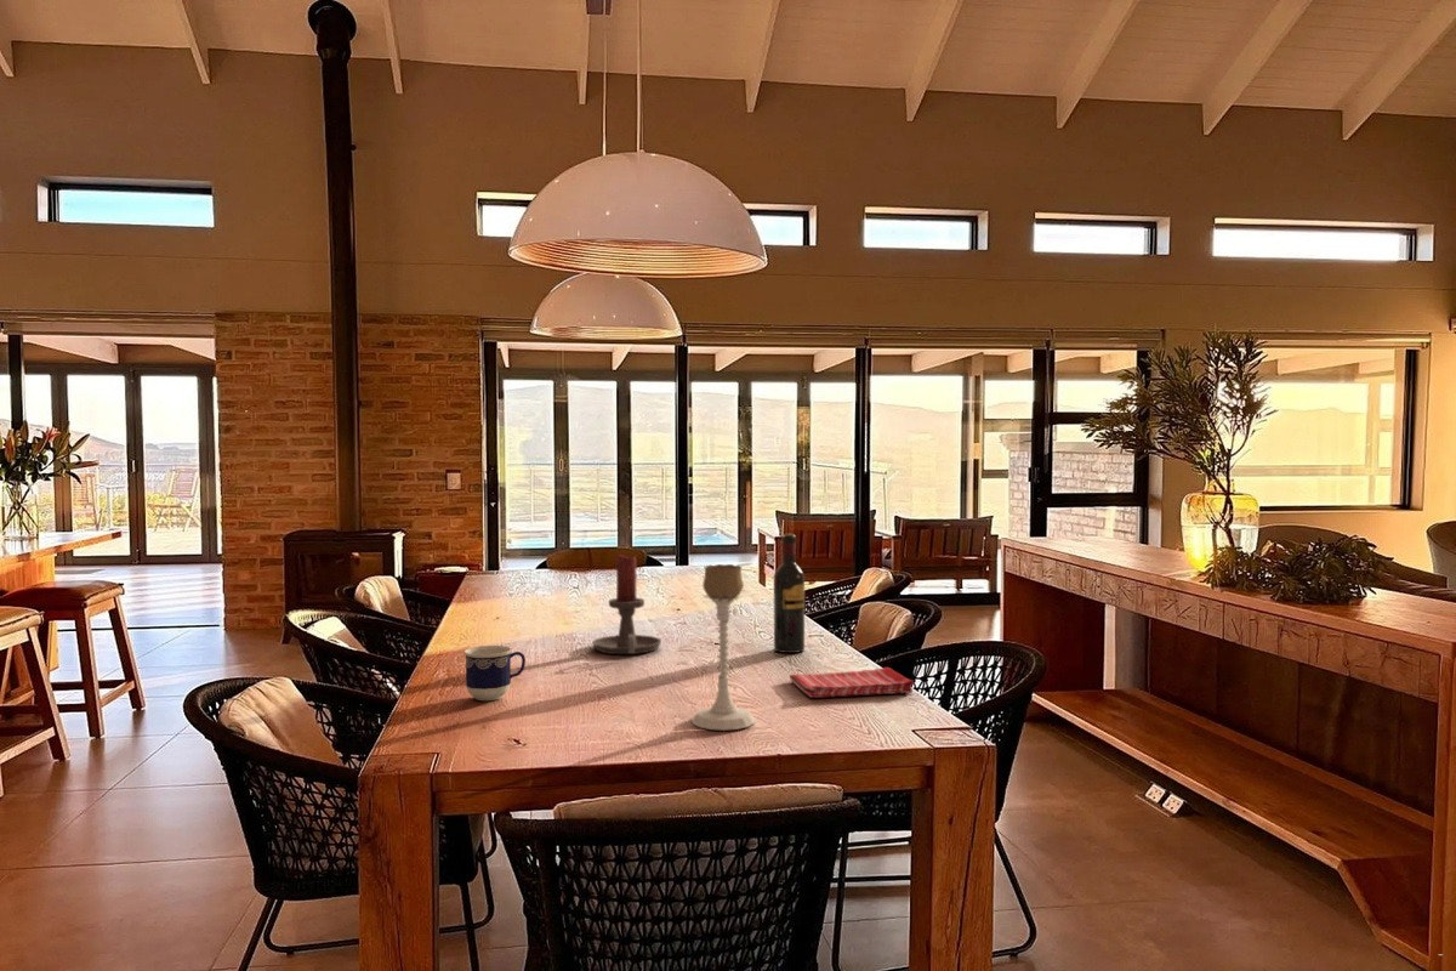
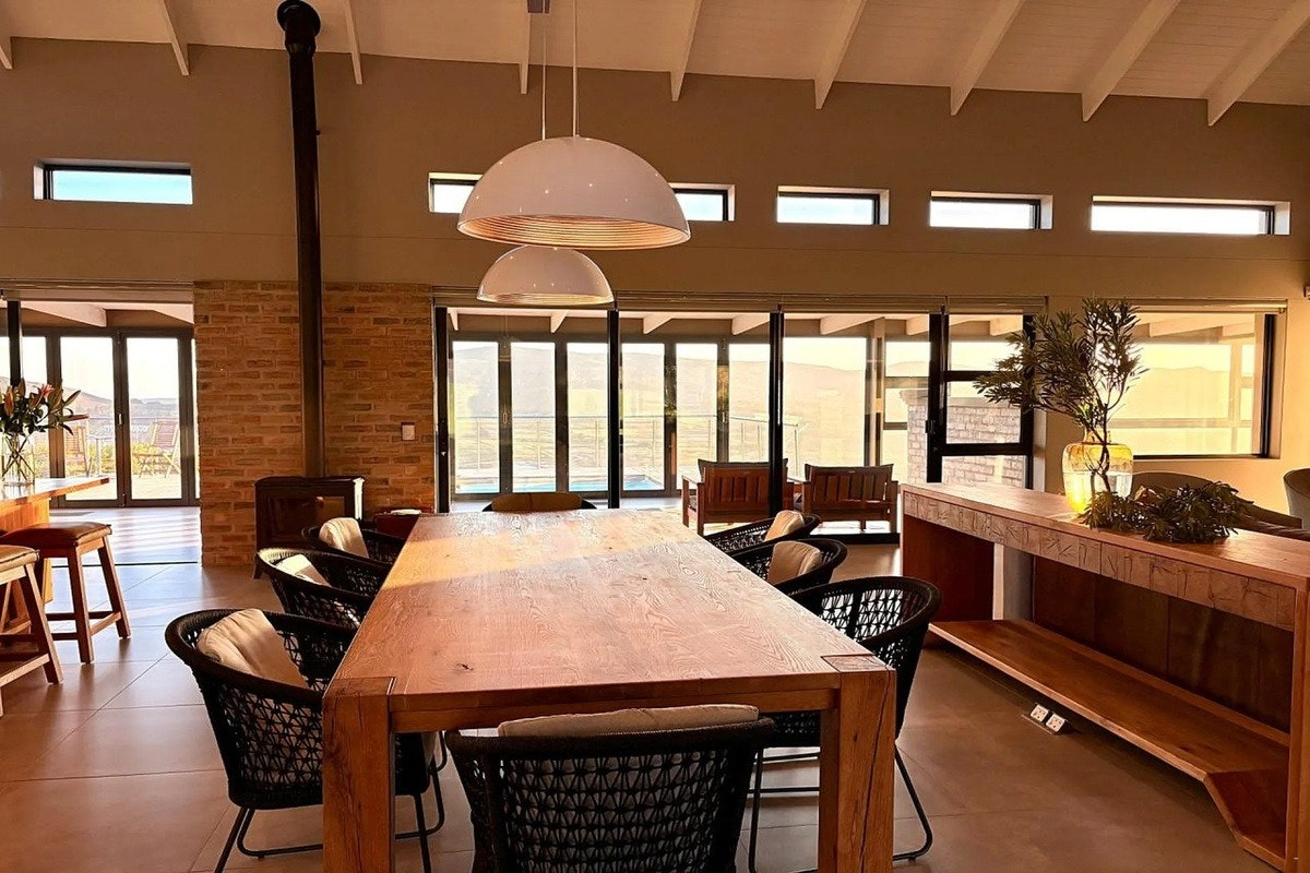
- candle holder [591,553,662,655]
- cup [463,645,527,702]
- dish towel [789,666,915,699]
- candle holder [690,563,757,732]
- wine bottle [773,533,806,654]
